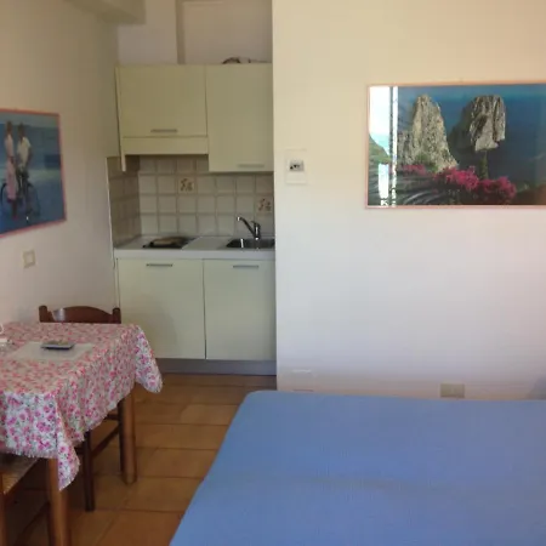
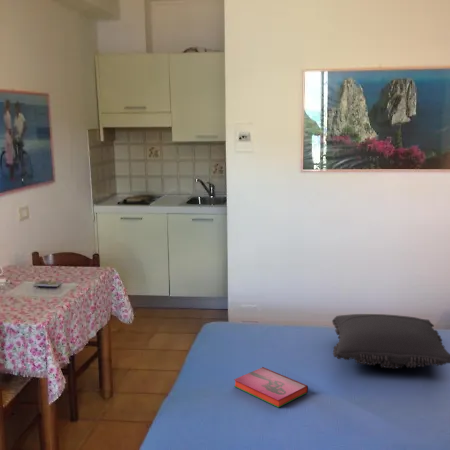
+ hardback book [233,366,309,408]
+ pillow [331,313,450,370]
